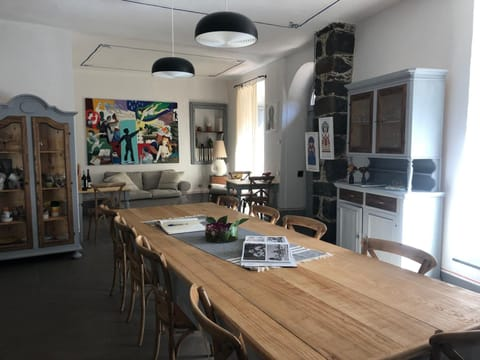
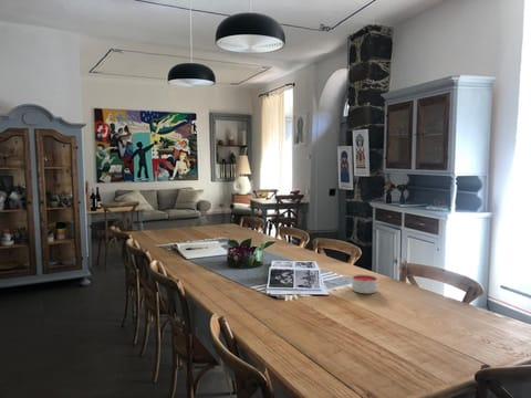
+ candle [351,273,378,294]
